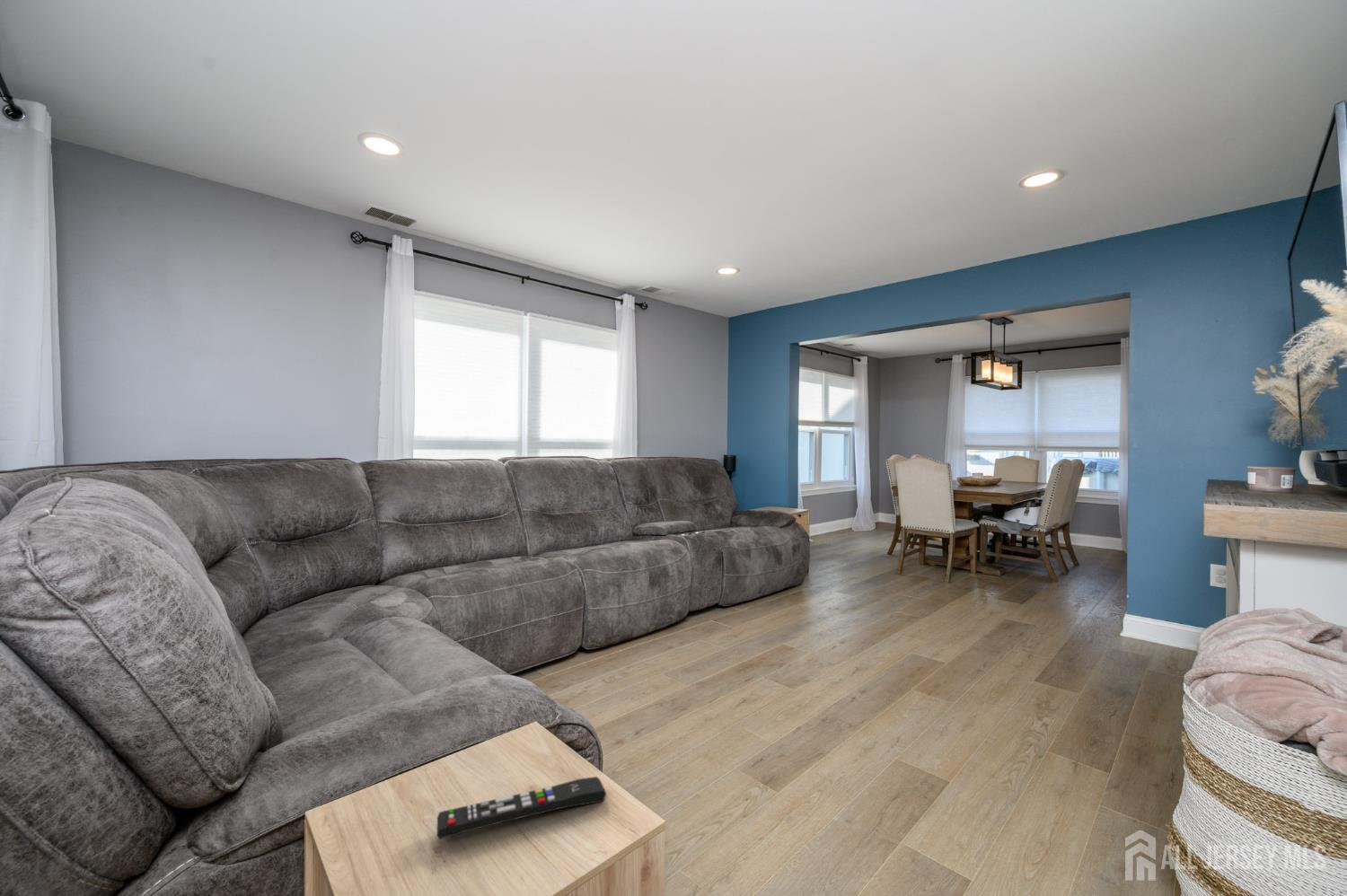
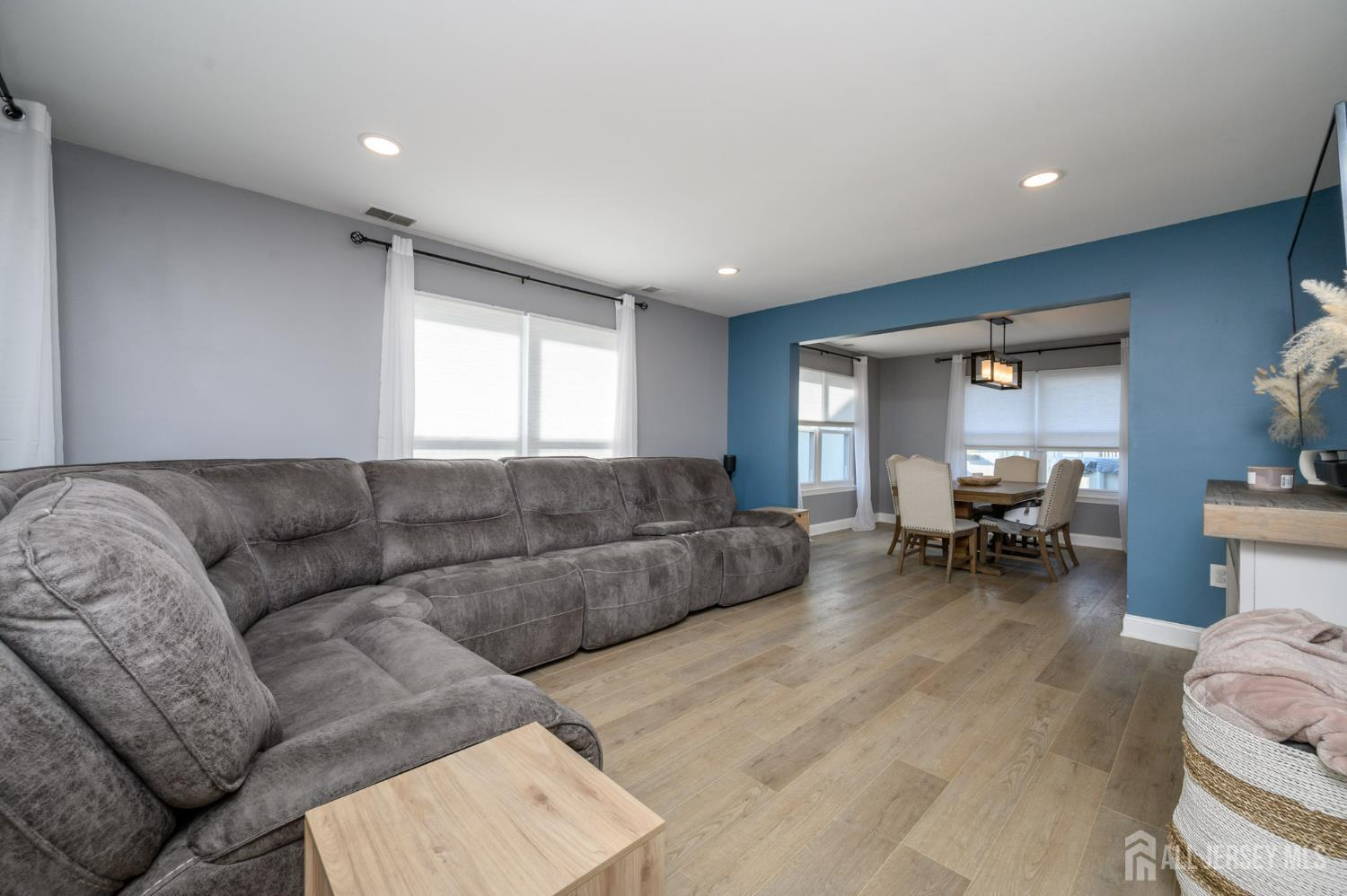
- remote control [436,776,607,839]
